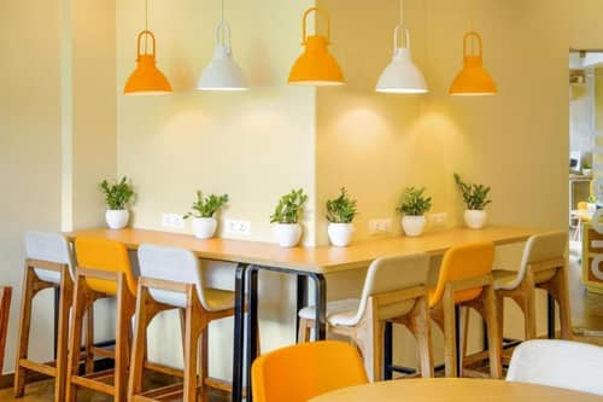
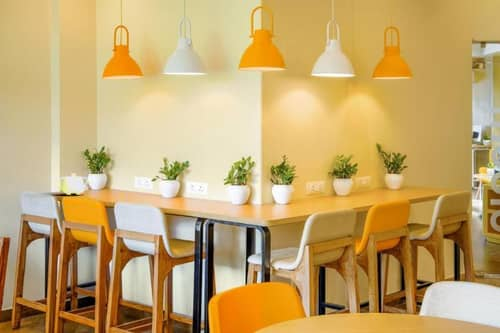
+ teapot [58,172,89,196]
